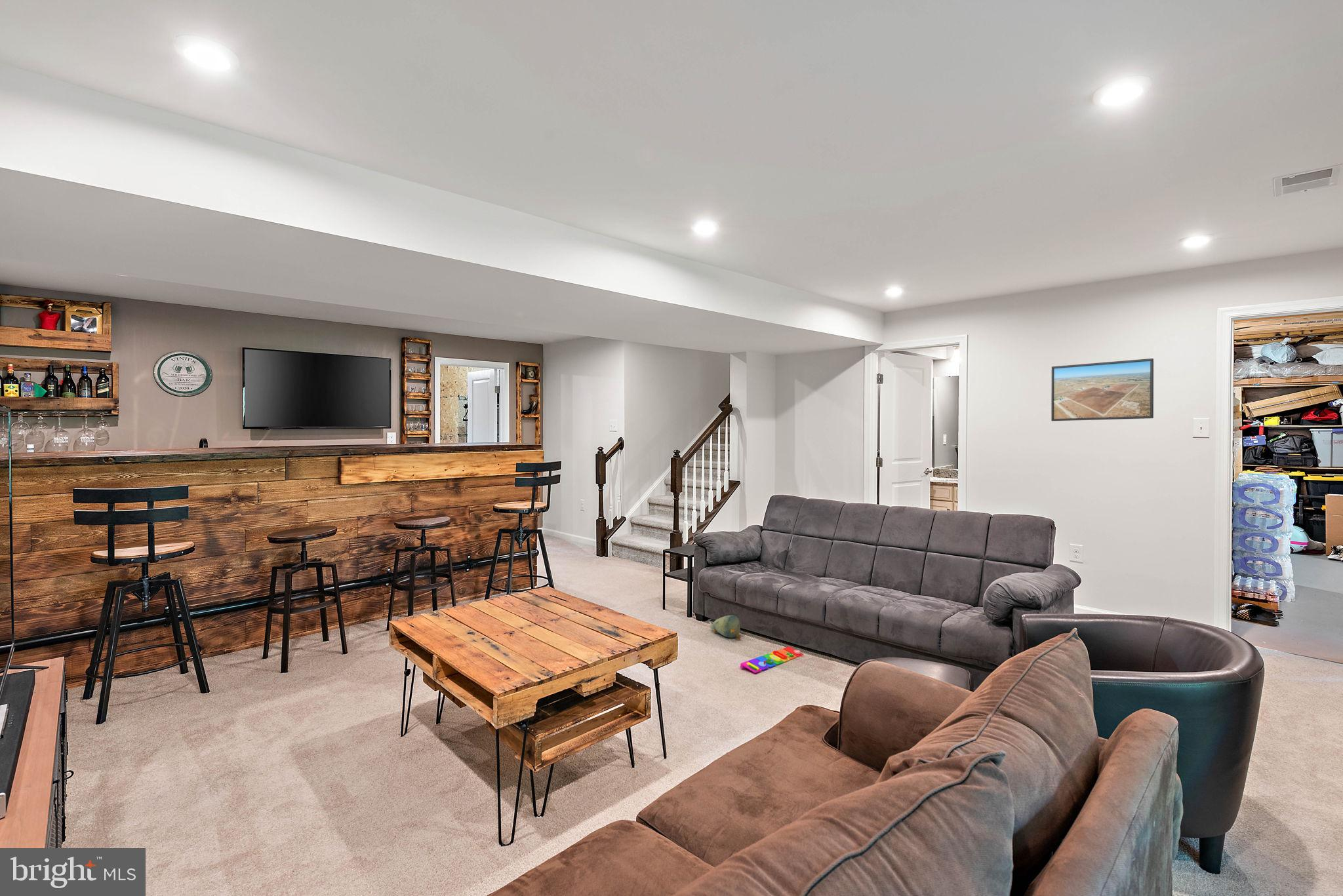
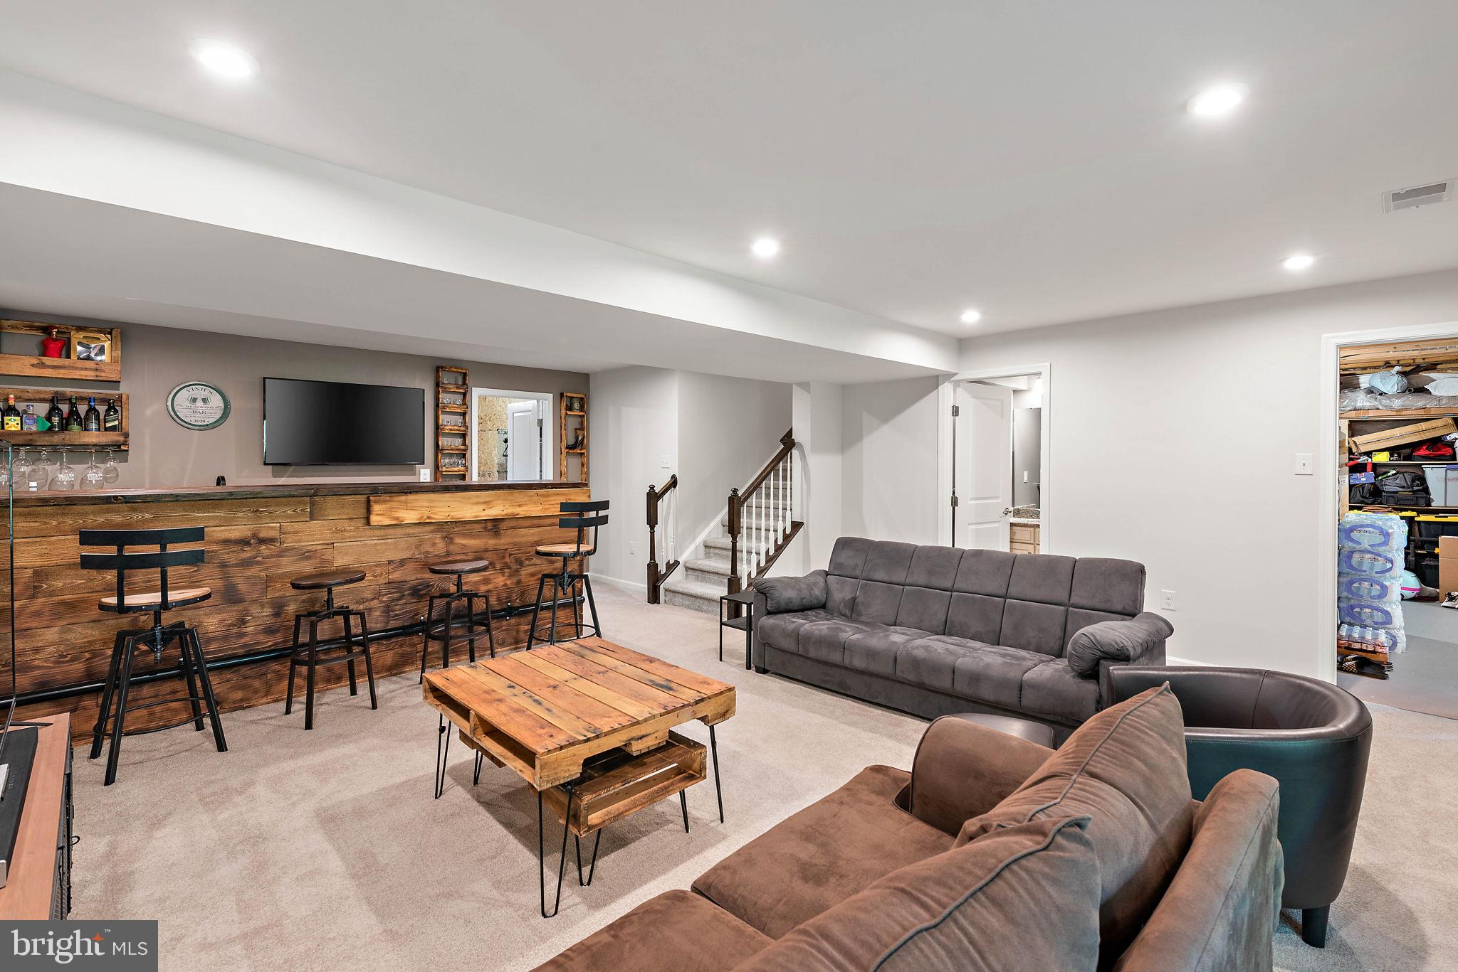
- plush toy [709,615,741,641]
- knob puzzle [740,646,804,674]
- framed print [1051,358,1154,421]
